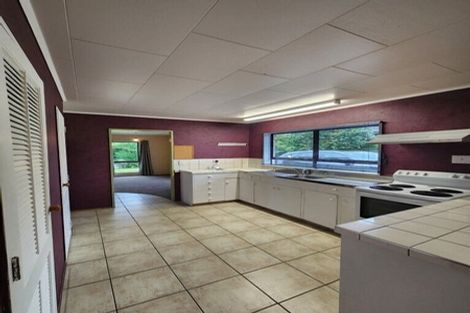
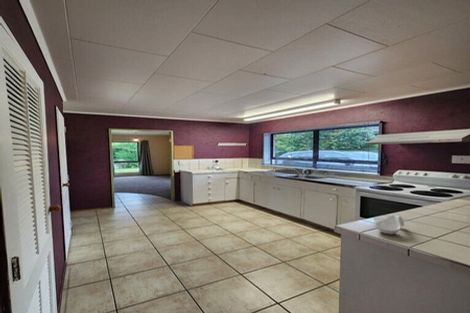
+ spoon rest [374,214,405,235]
